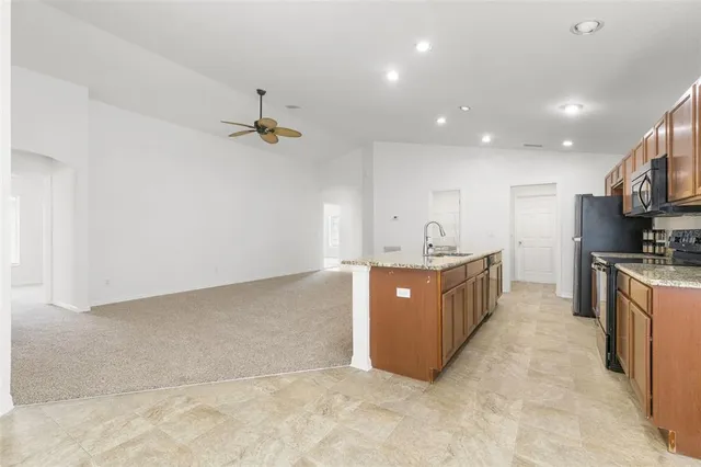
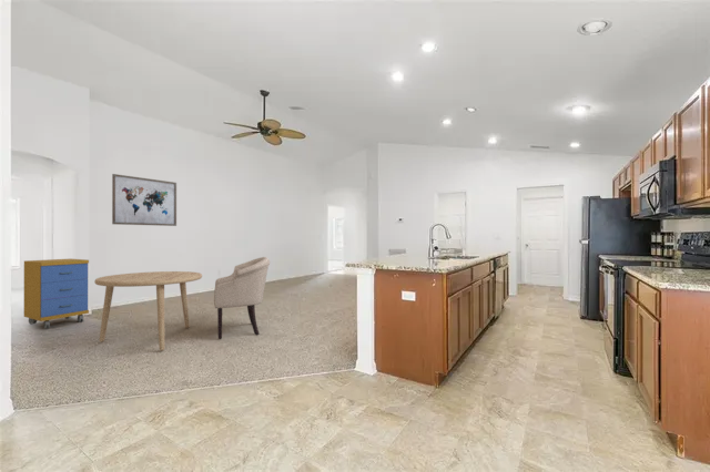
+ storage cabinet [23,258,90,329]
+ chair [213,256,271,340]
+ wall art [111,173,178,227]
+ dining table [93,270,203,352]
